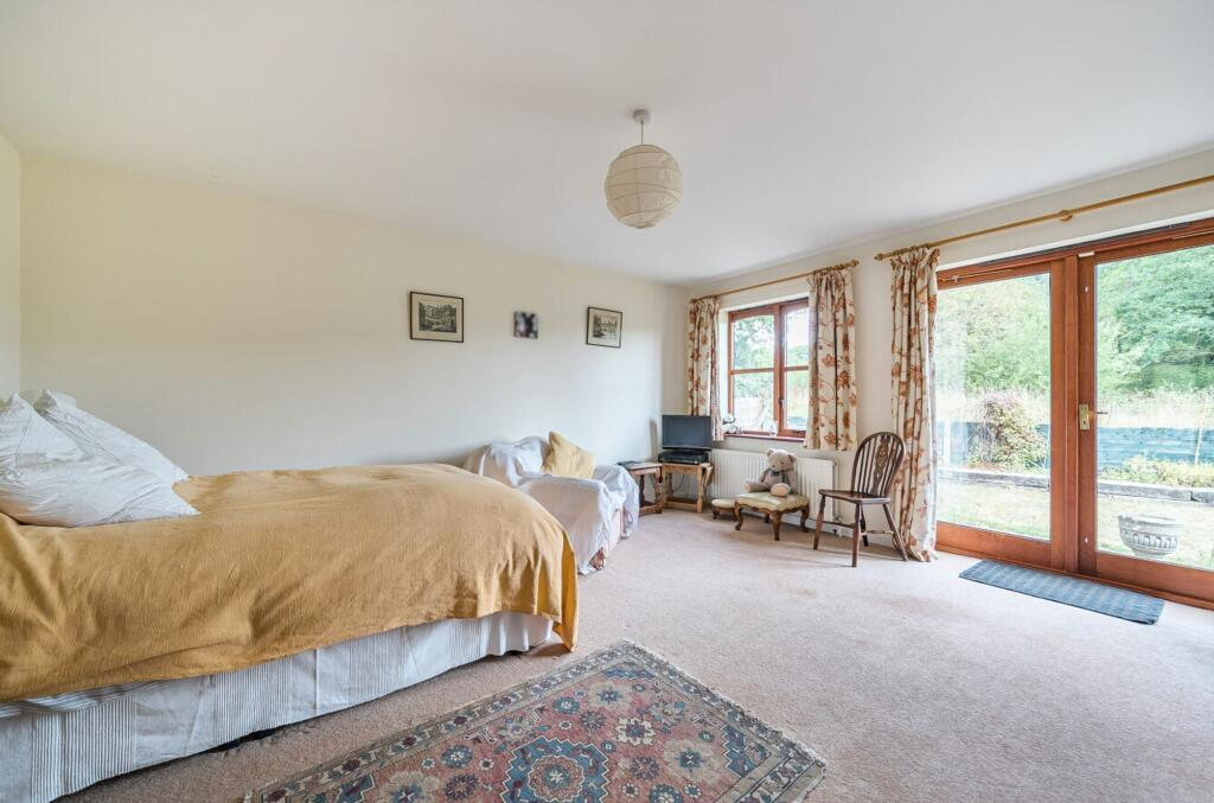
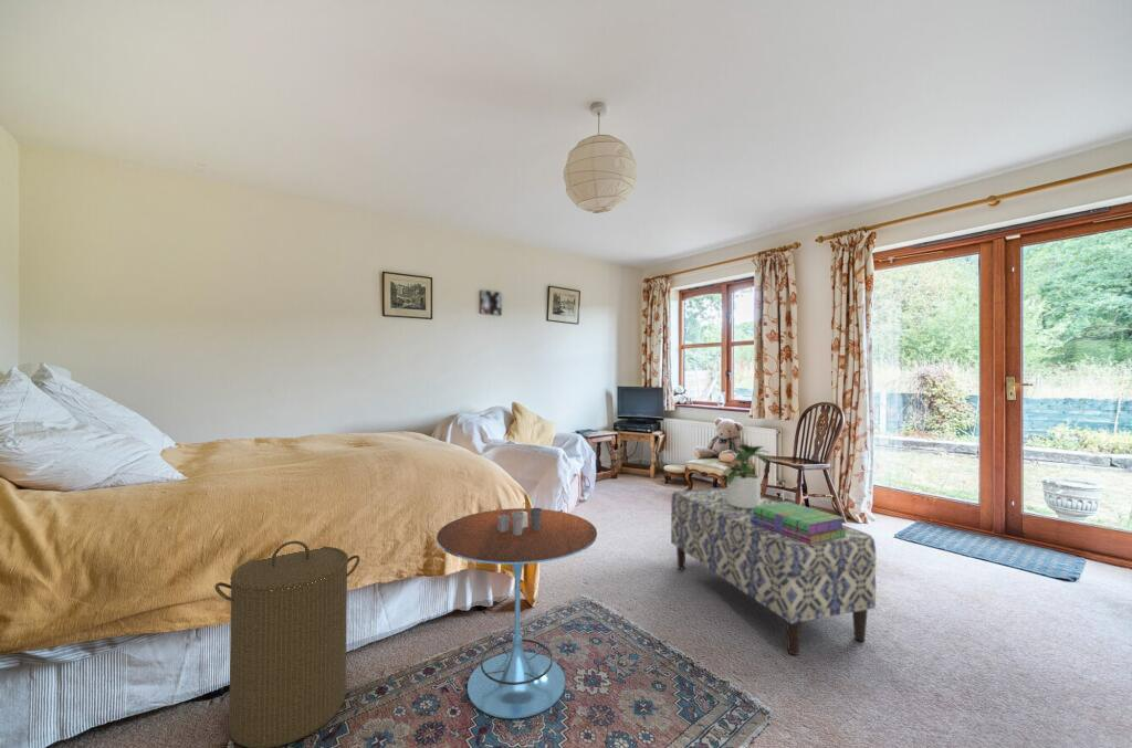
+ laundry hamper [213,540,360,748]
+ side table [436,502,598,719]
+ bench [670,486,877,656]
+ stack of books [751,501,848,545]
+ potted plant [719,443,774,509]
